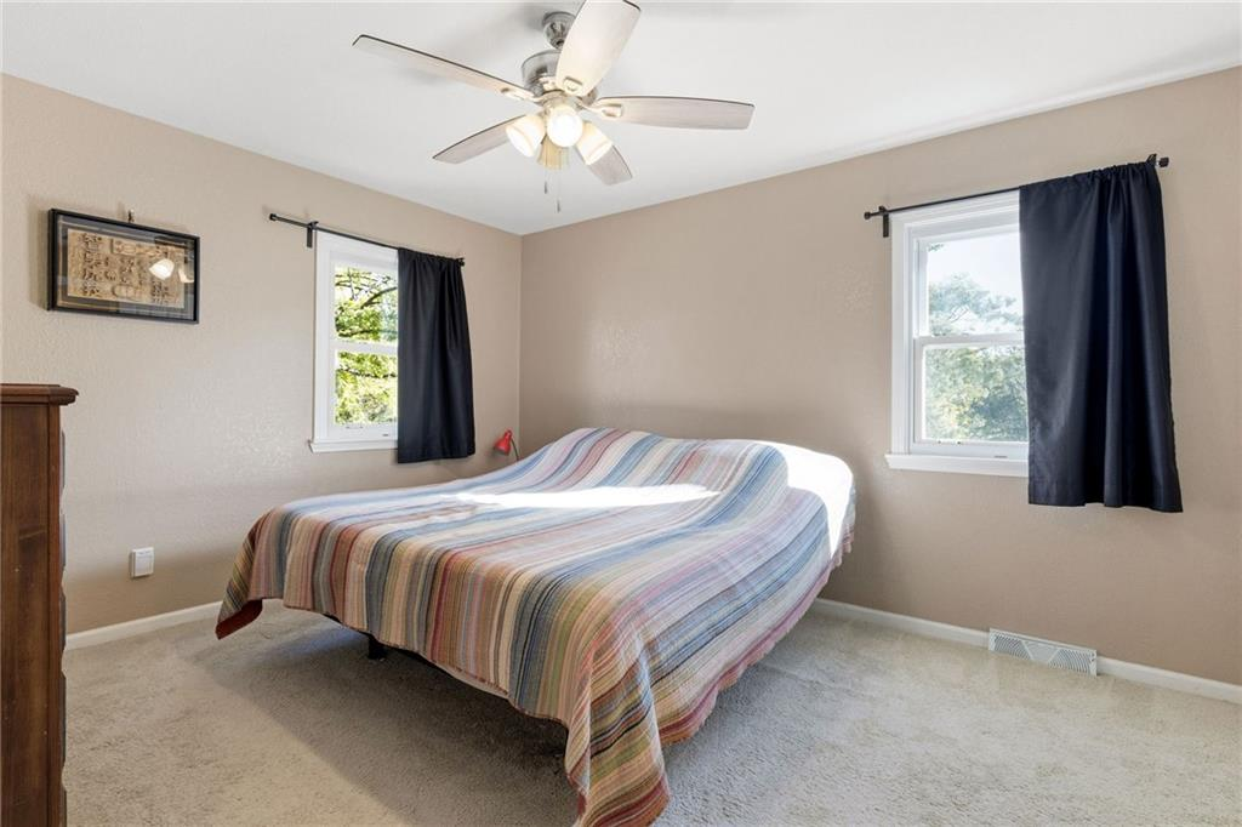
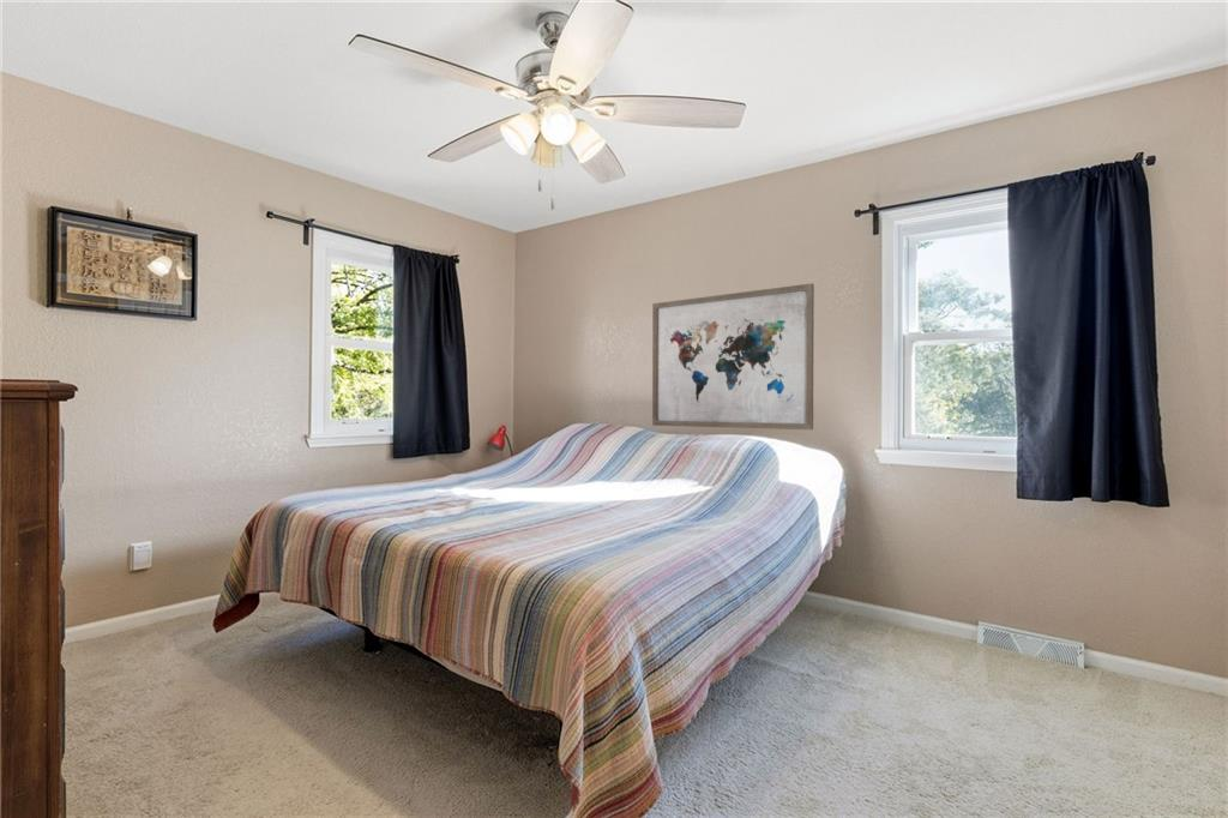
+ wall art [651,282,815,431]
